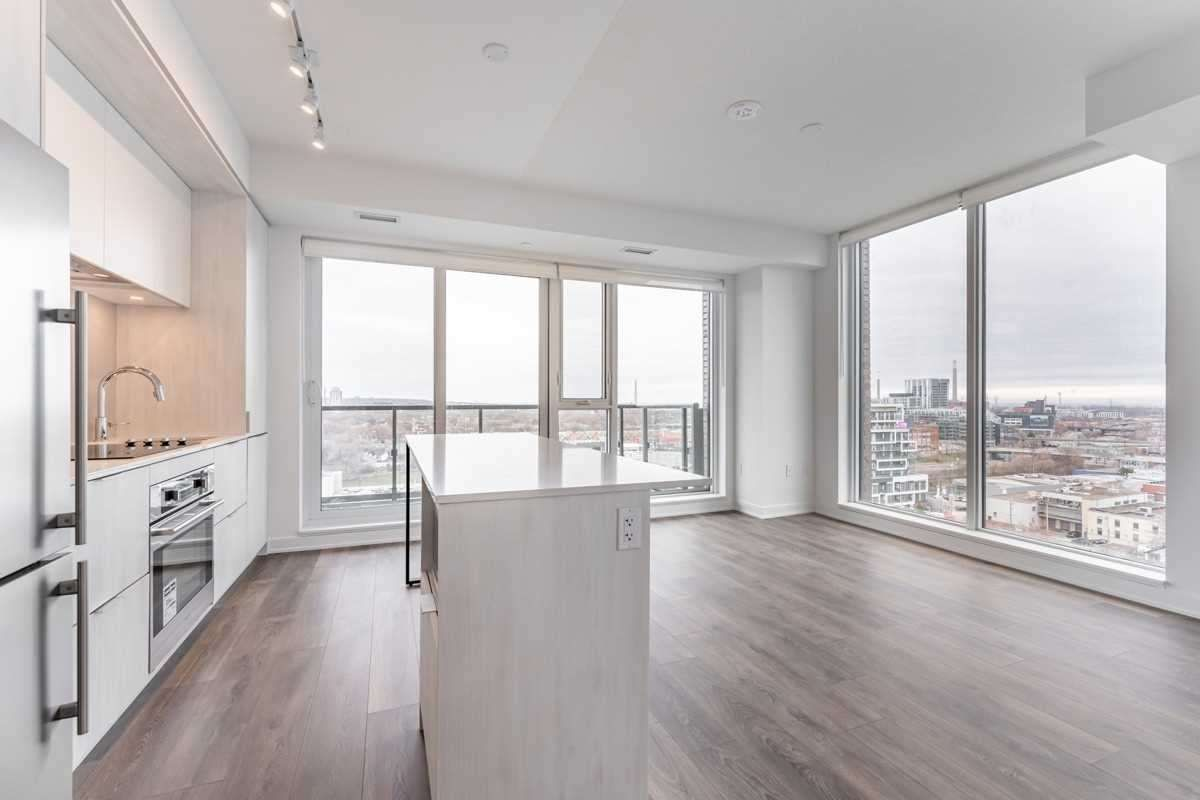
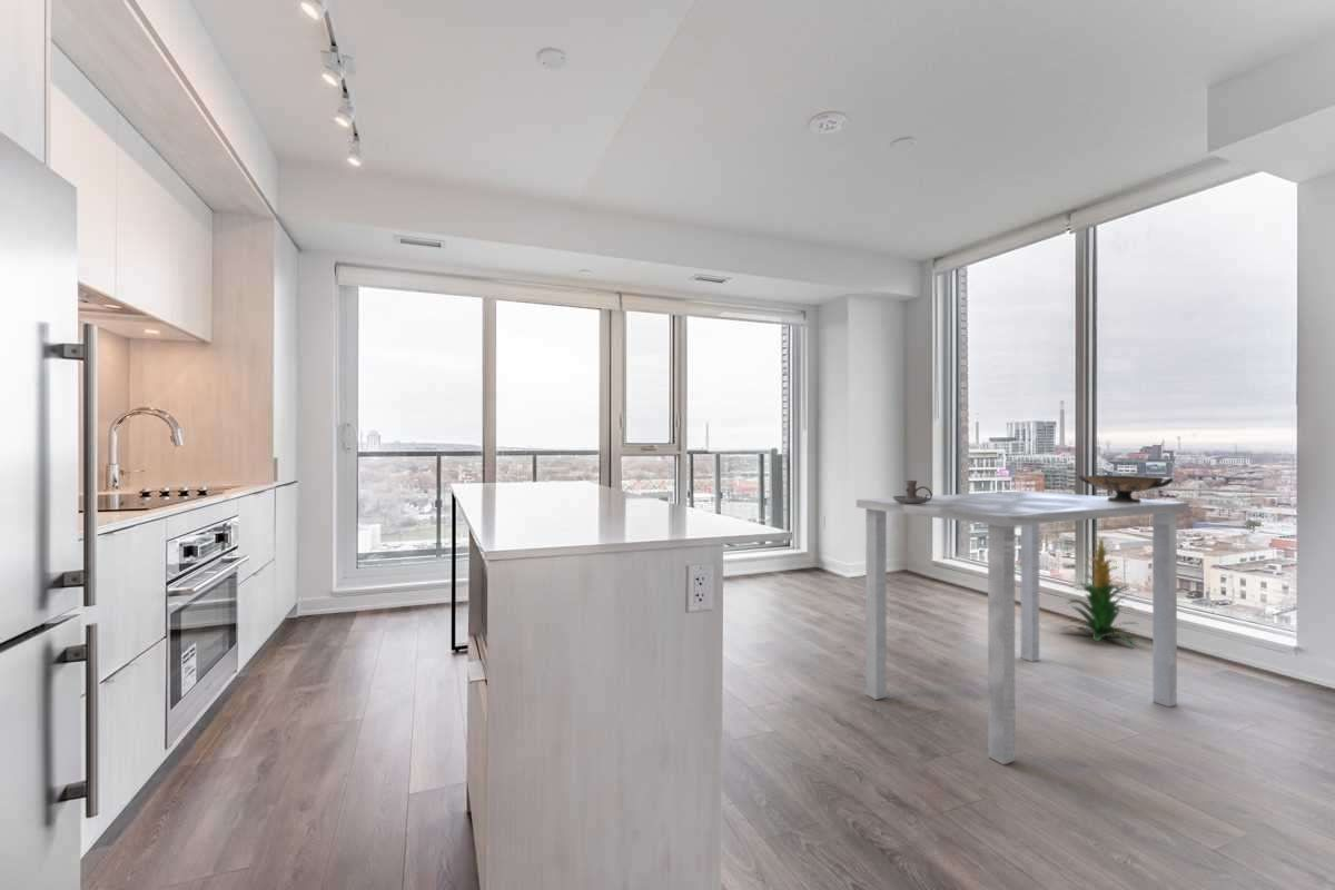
+ indoor plant [1060,534,1139,646]
+ candle holder [892,479,933,504]
+ dining table [856,490,1190,765]
+ decorative bowl [1078,474,1175,502]
